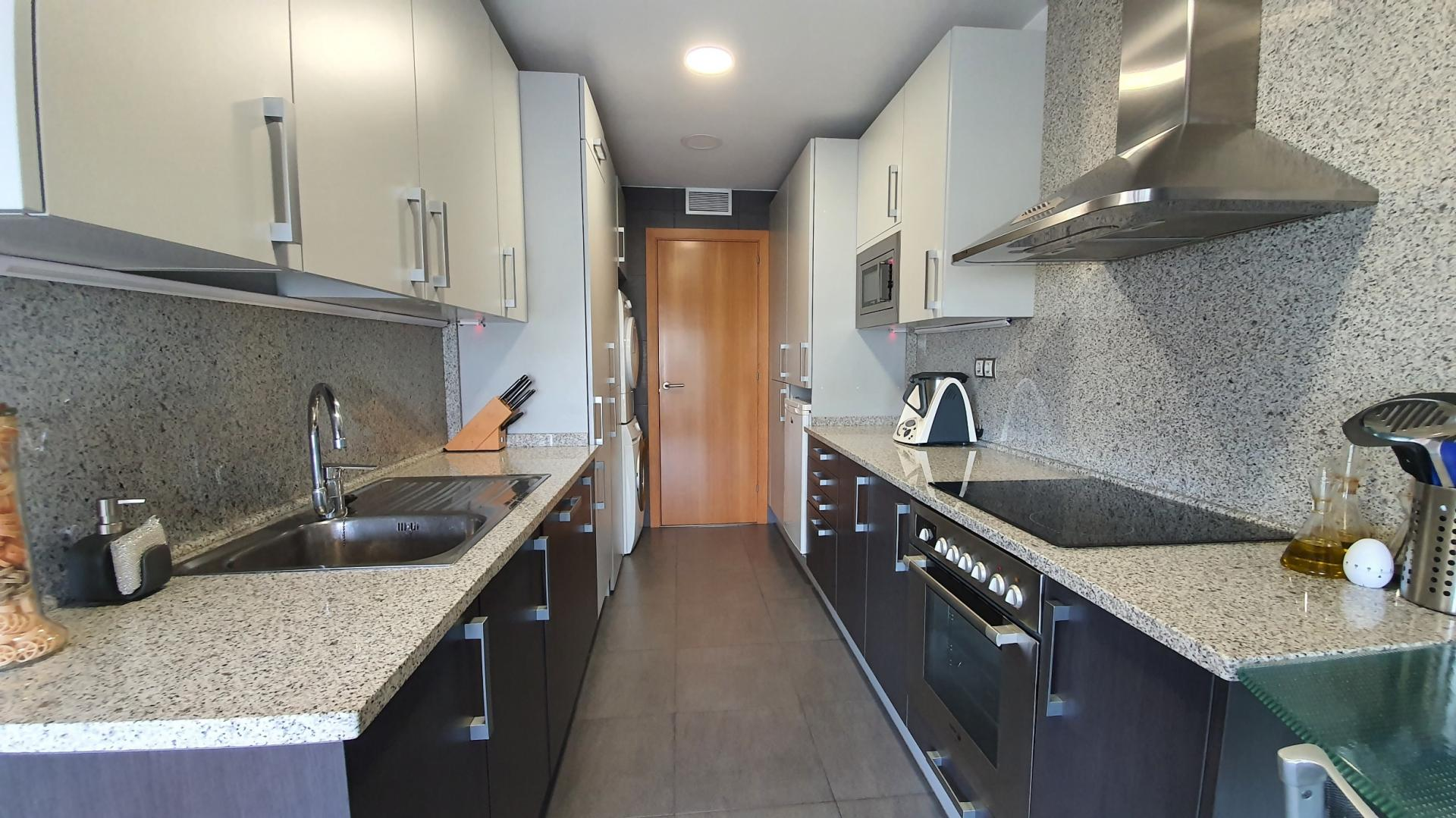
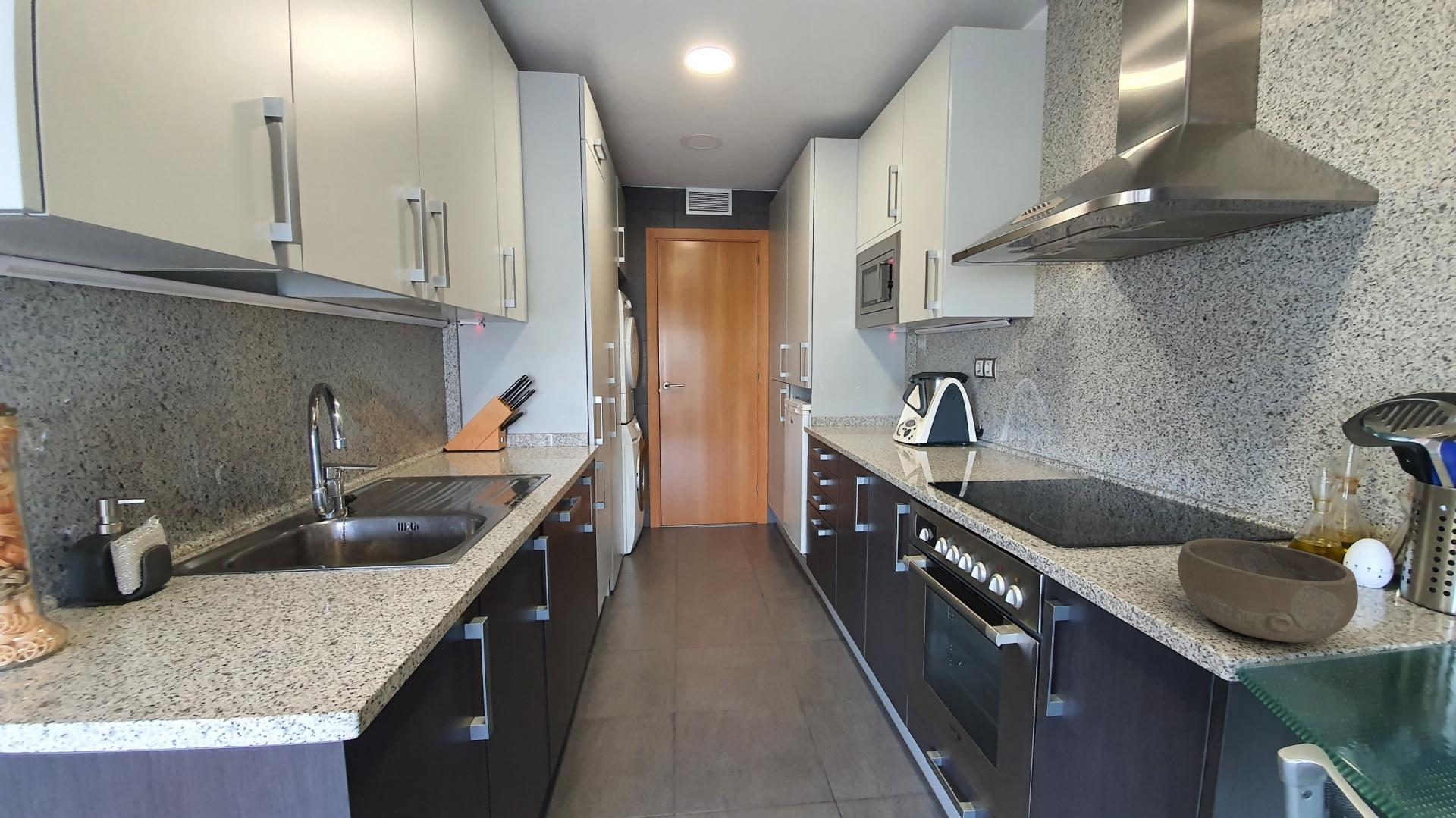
+ bowl [1177,537,1359,644]
